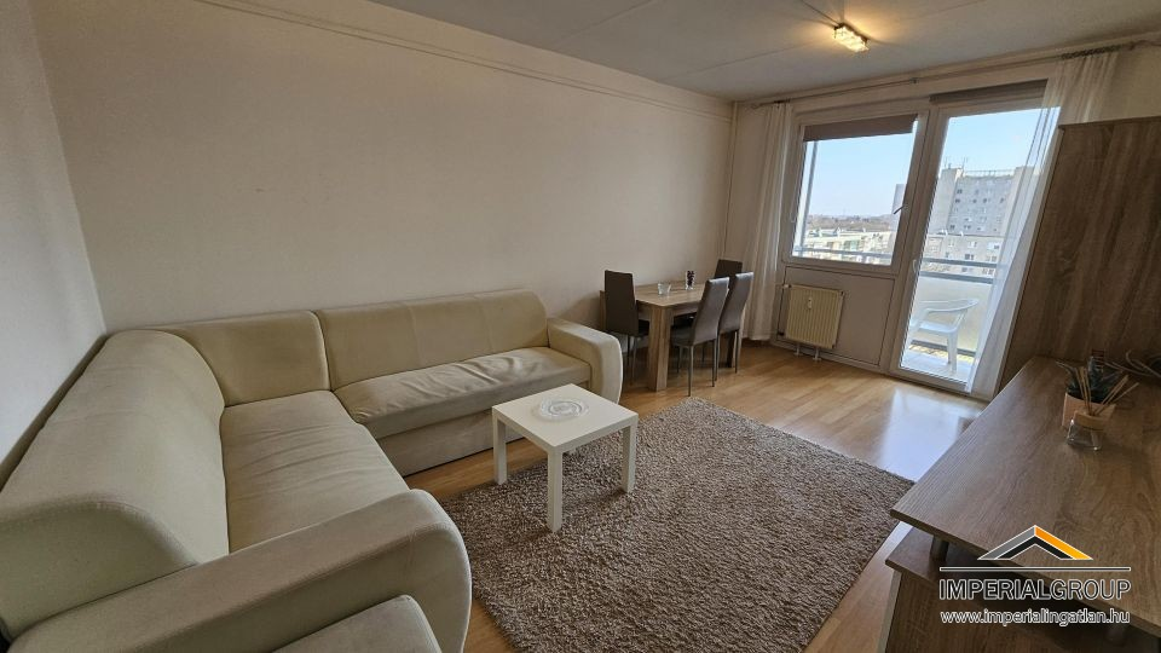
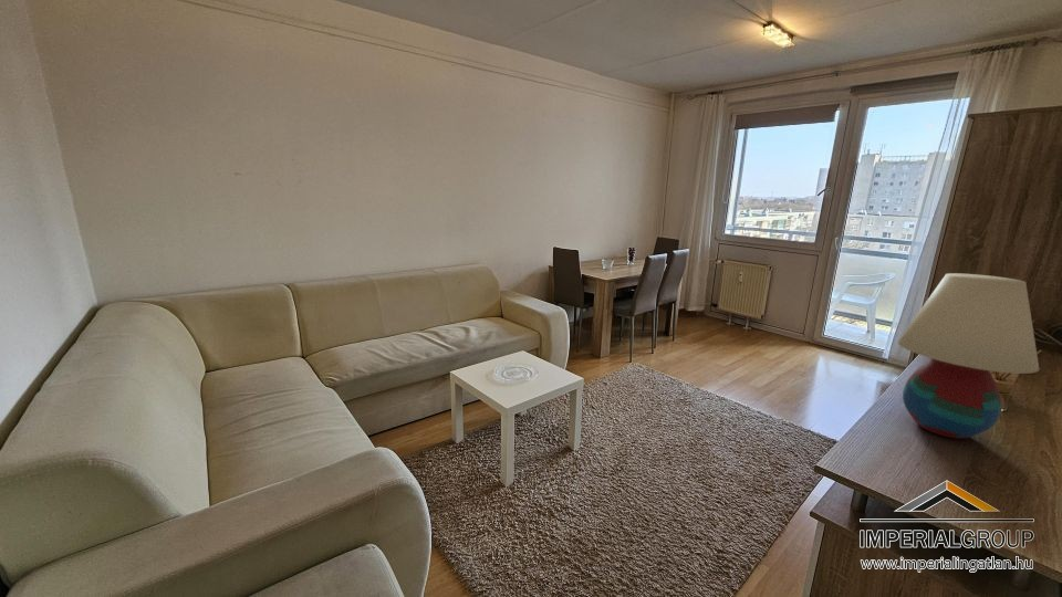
+ table lamp [896,272,1041,440]
